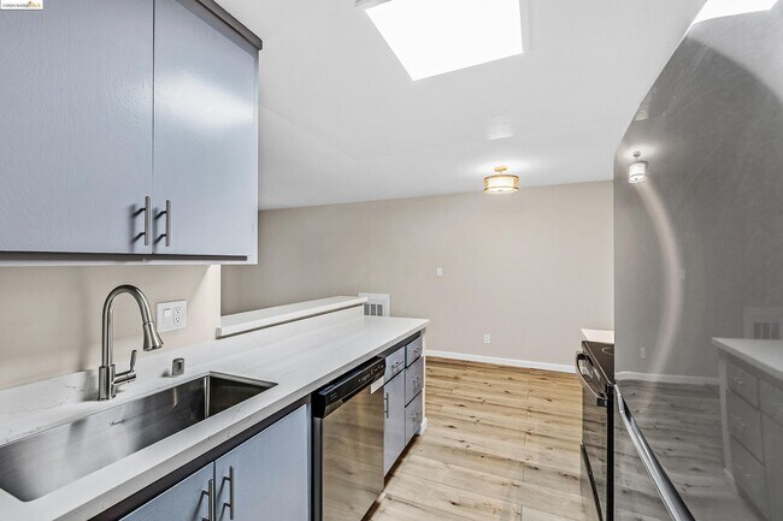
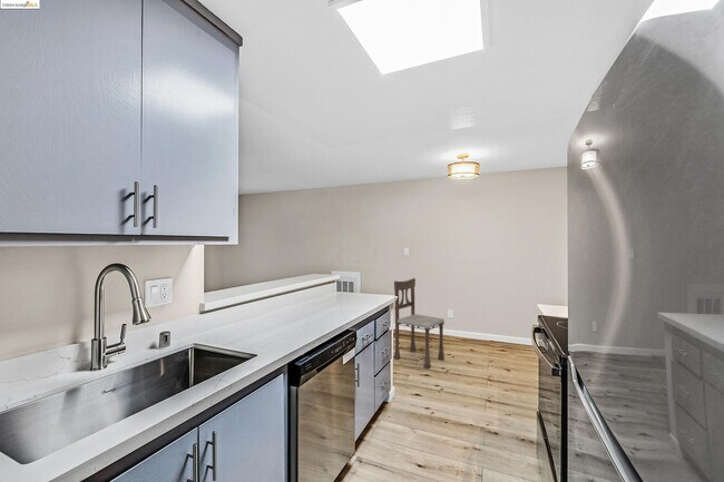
+ dining chair [393,277,446,370]
